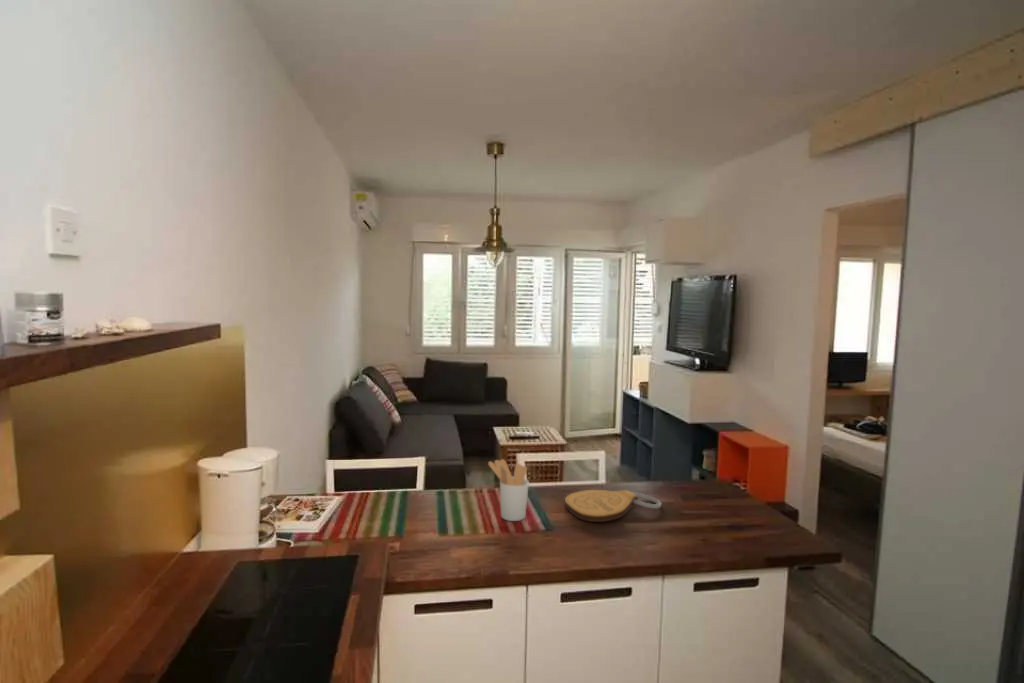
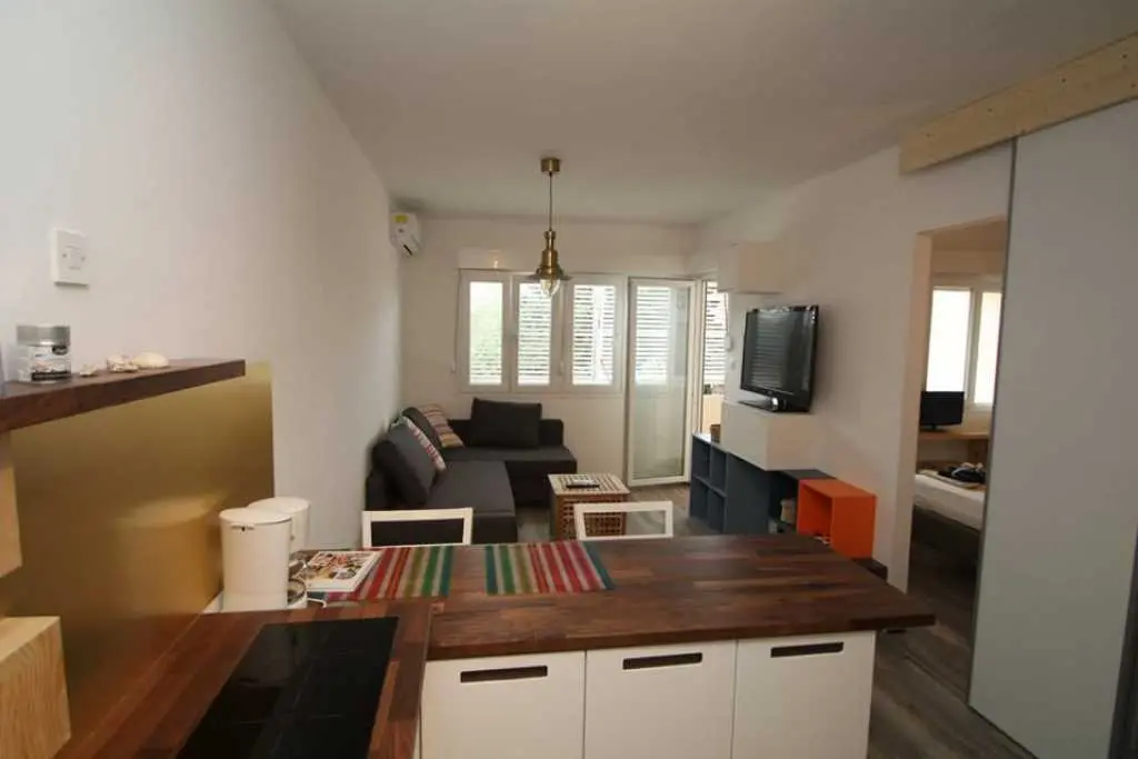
- utensil holder [487,458,530,522]
- key chain [564,489,662,523]
